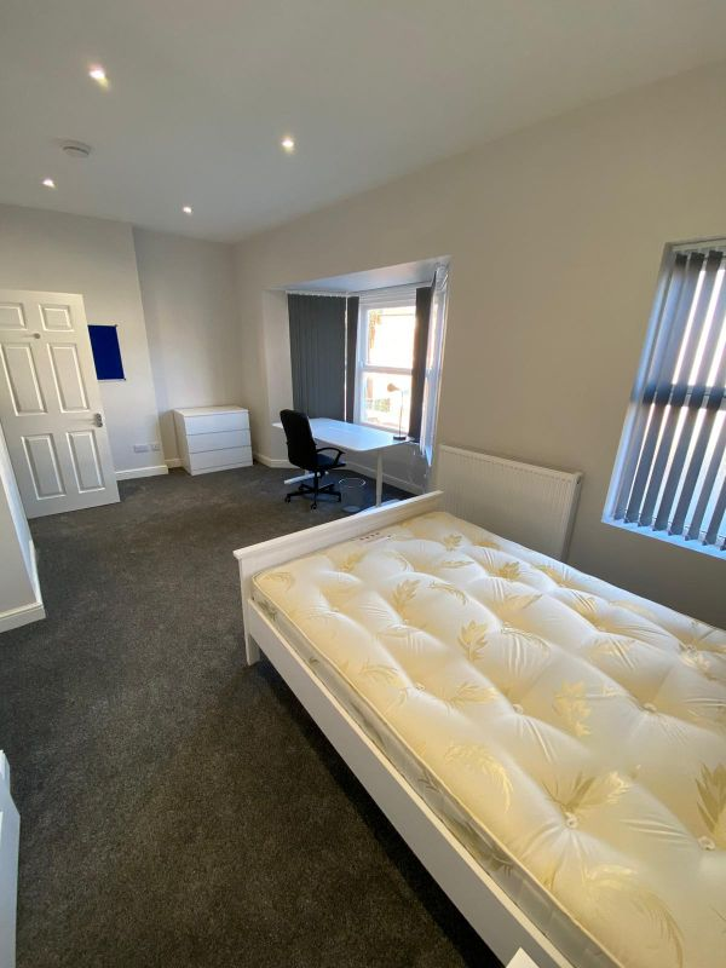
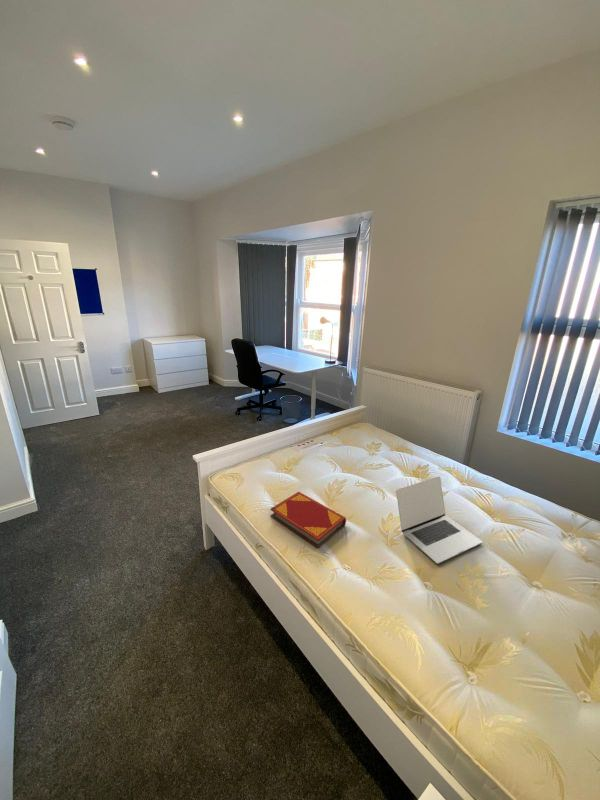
+ laptop [395,475,483,565]
+ hardback book [269,491,347,549]
